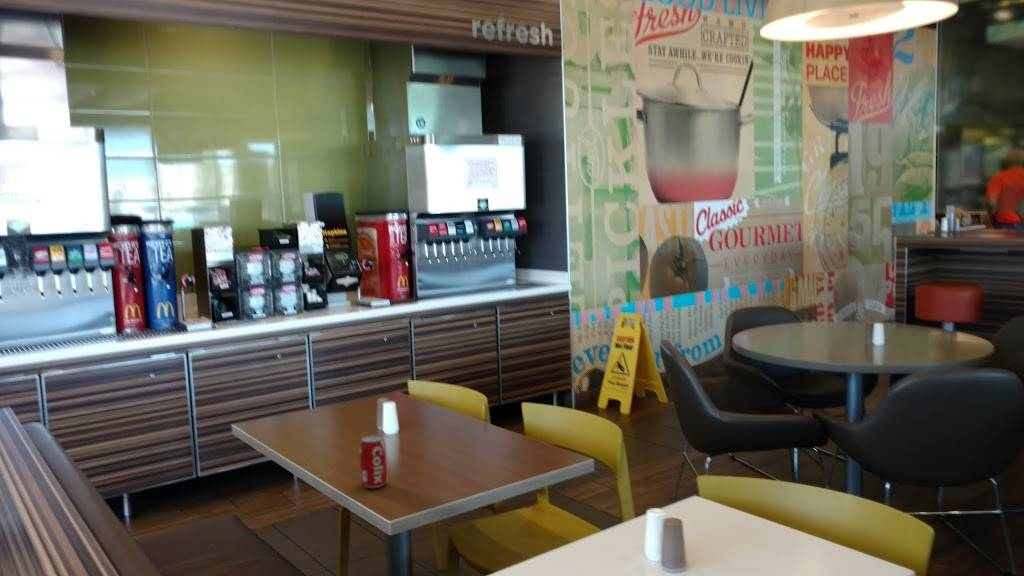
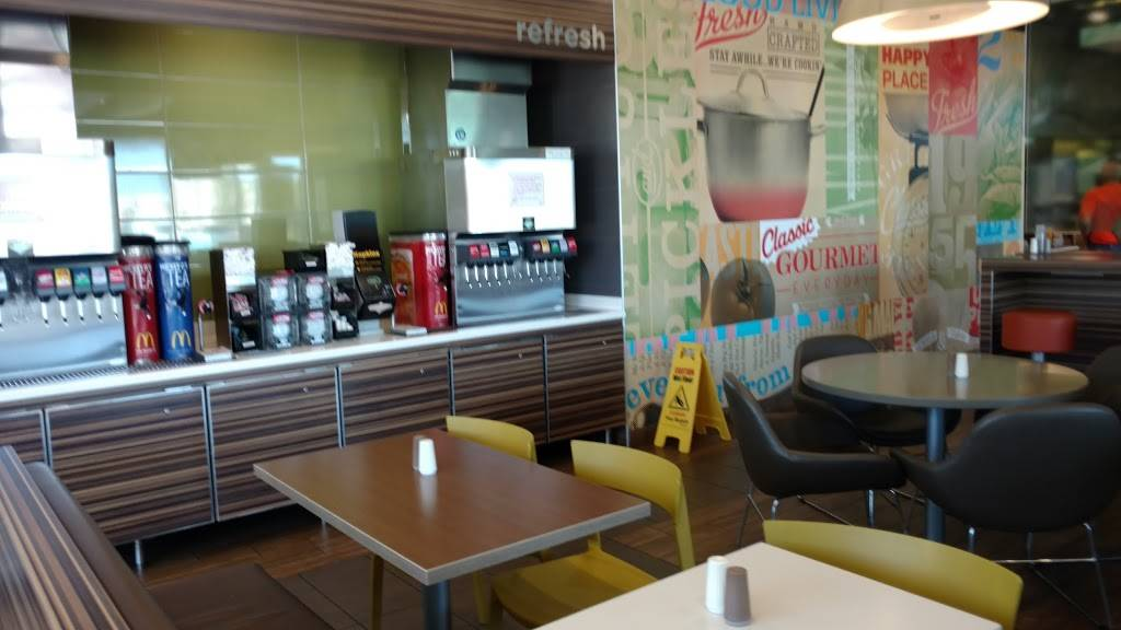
- beverage can [358,434,388,489]
